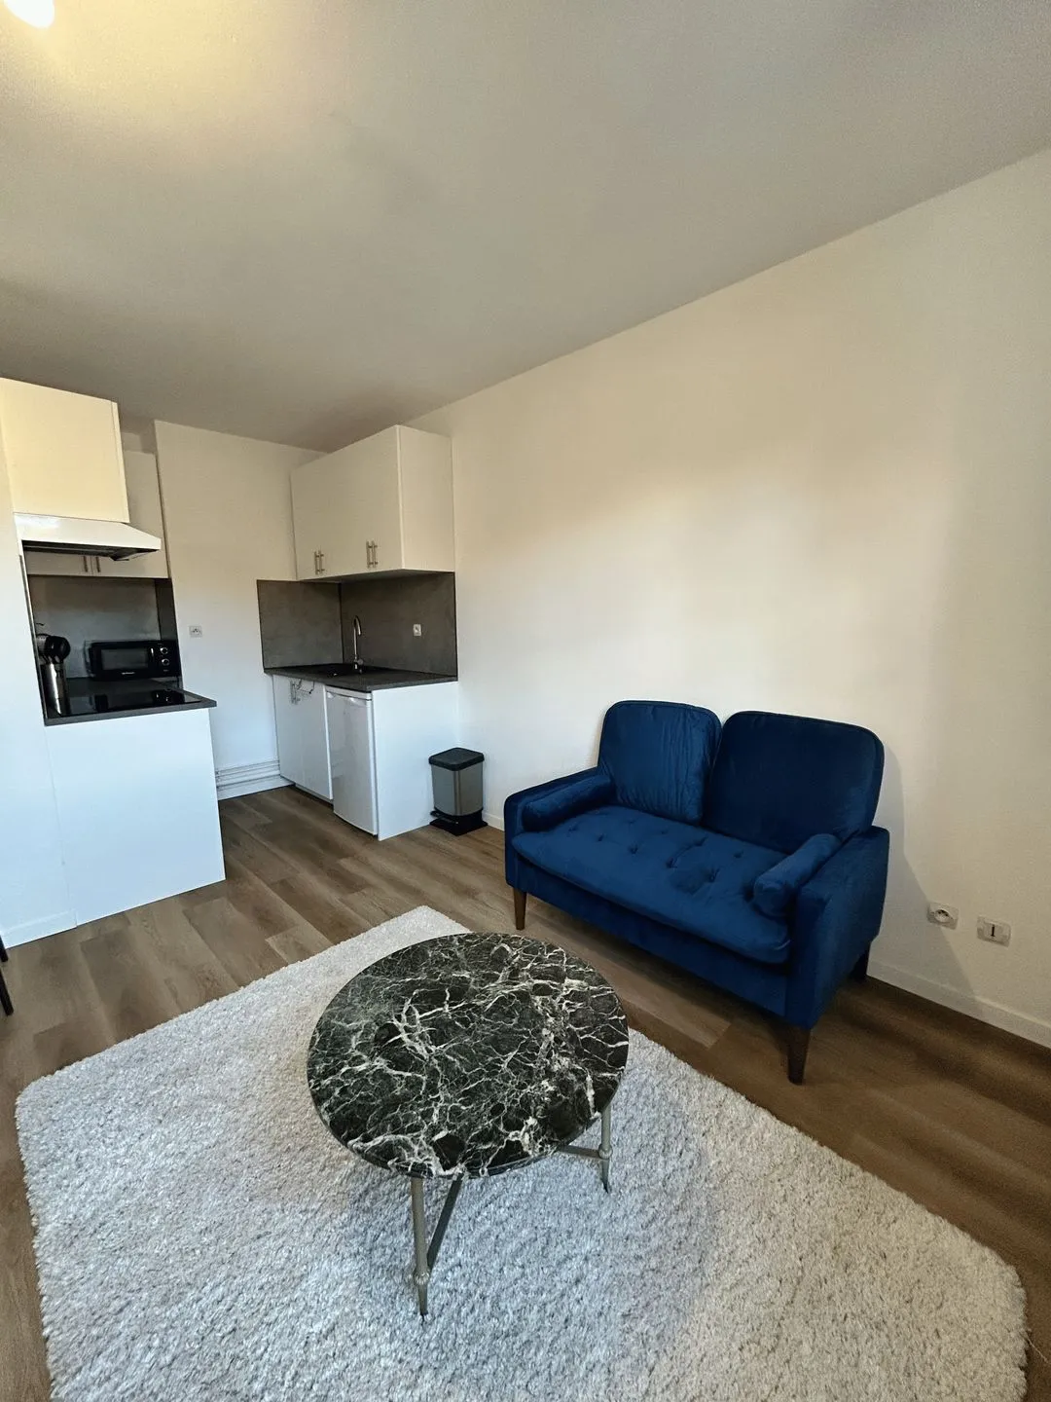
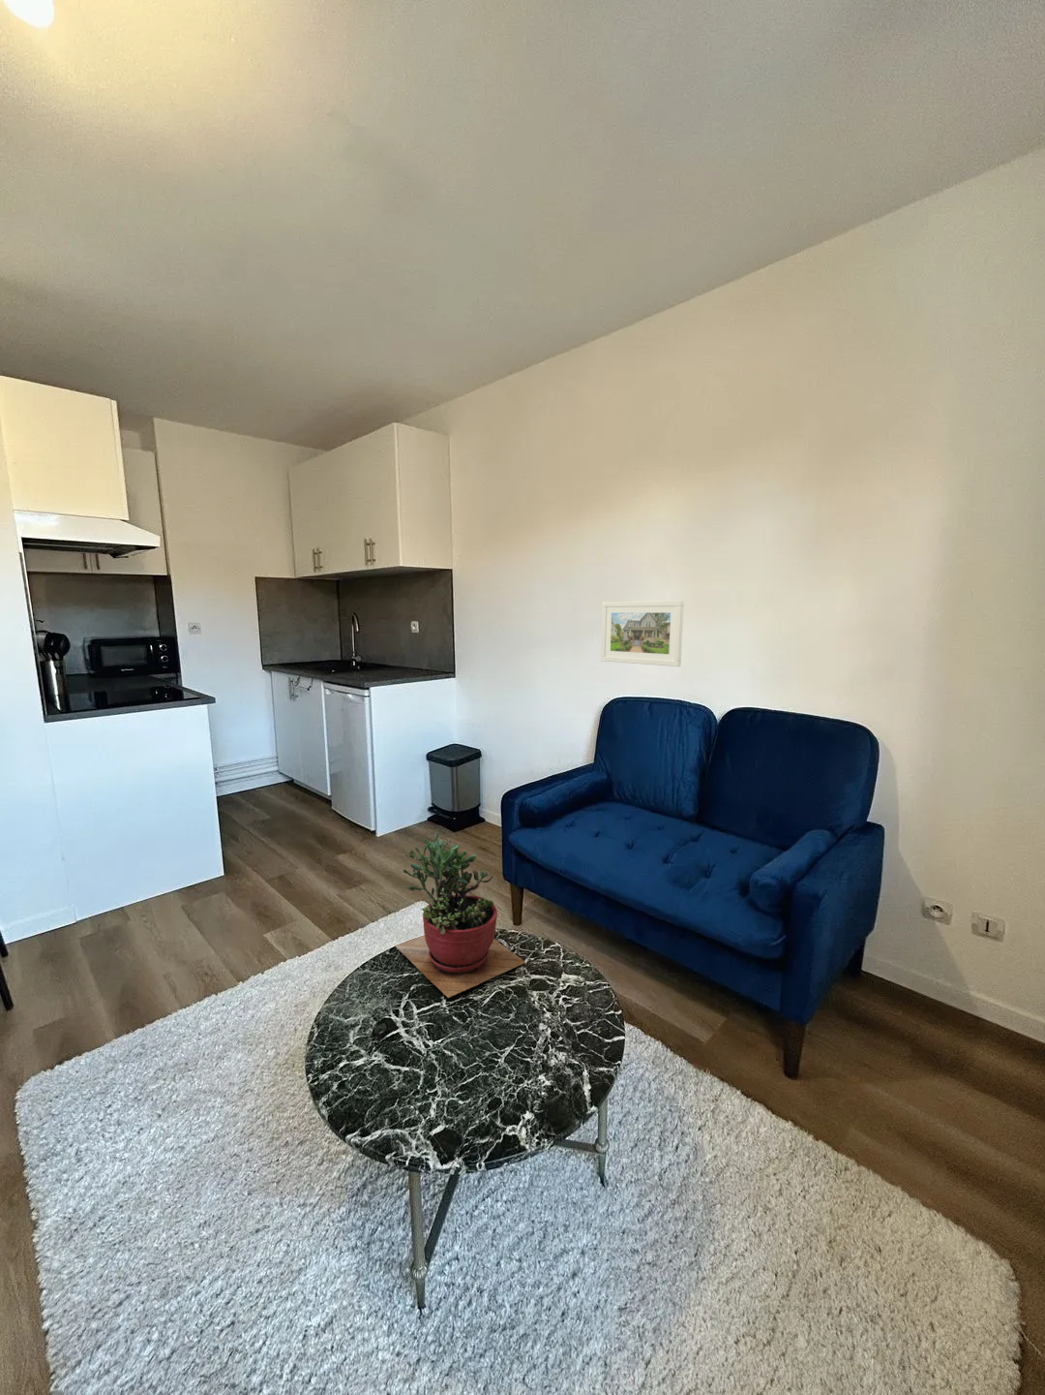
+ succulent plant [394,833,527,998]
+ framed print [600,600,685,668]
